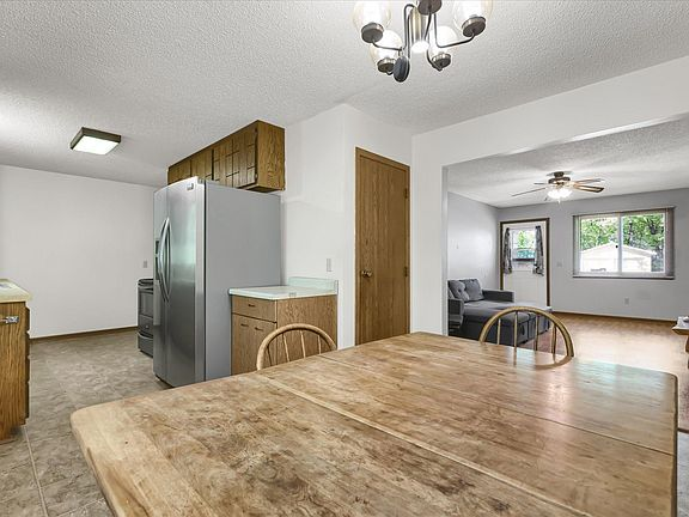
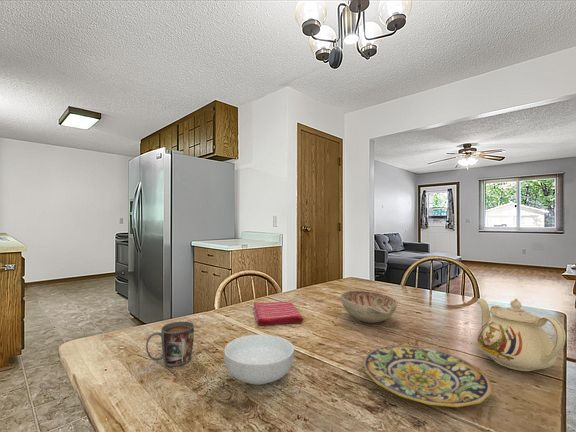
+ teapot [476,298,567,372]
+ mug [145,320,195,367]
+ dish towel [253,300,304,326]
+ cereal bowl [223,334,295,386]
+ plate [362,344,492,408]
+ decorative bowl [340,289,399,324]
